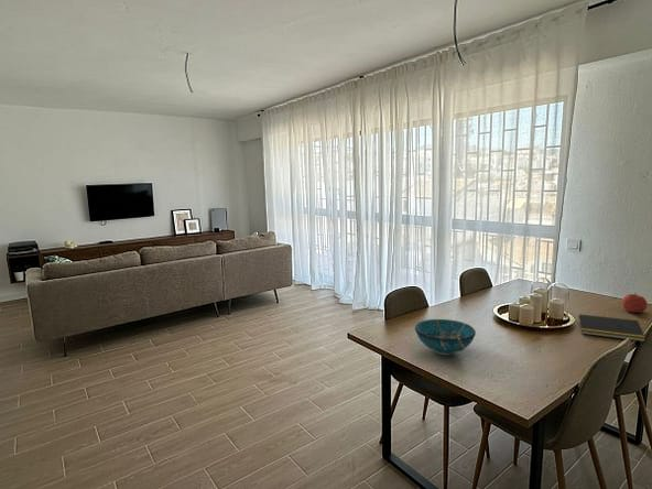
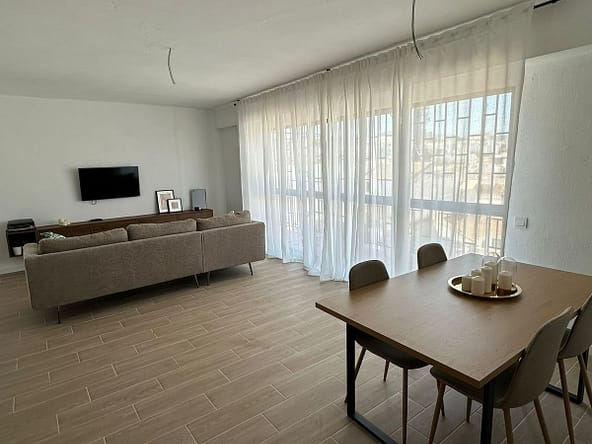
- notepad [576,313,646,343]
- fruit [621,292,649,314]
- decorative bowl [414,318,477,356]
